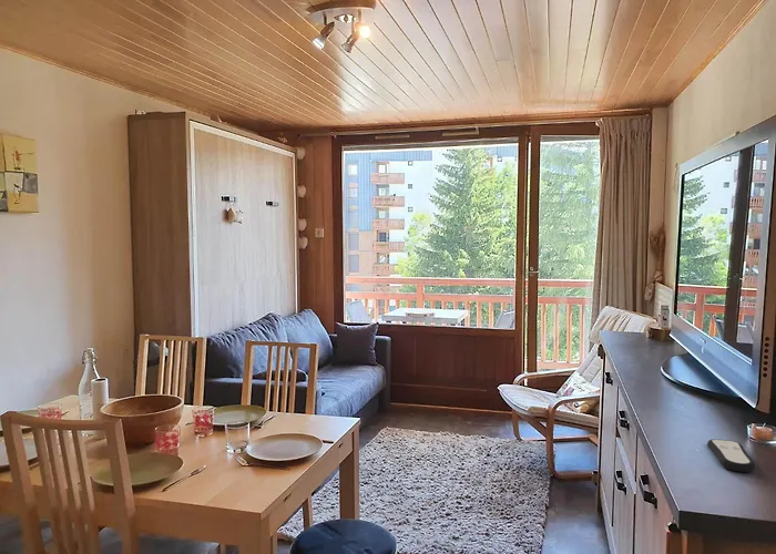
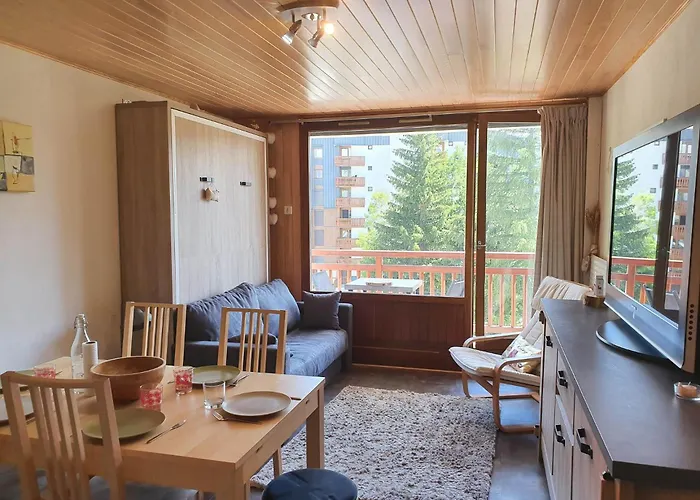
- remote control [706,438,756,473]
